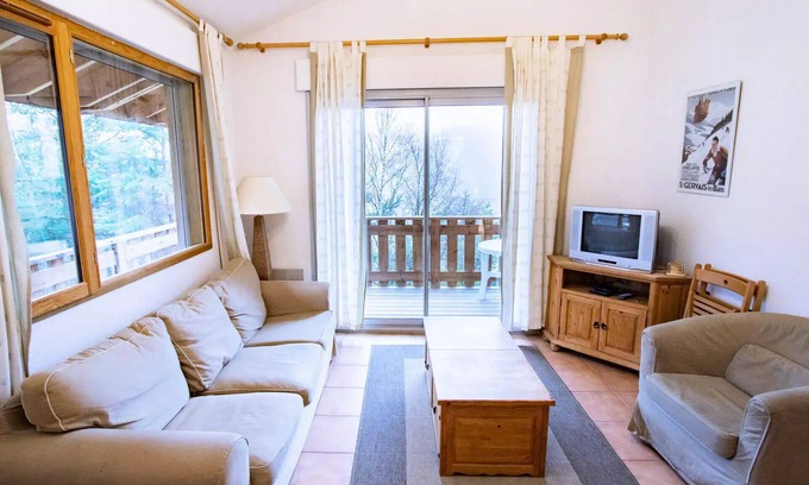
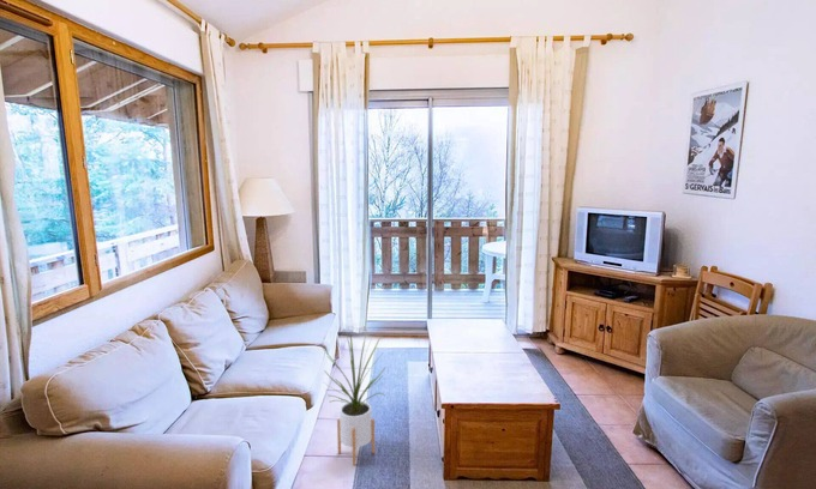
+ house plant [323,330,386,466]
